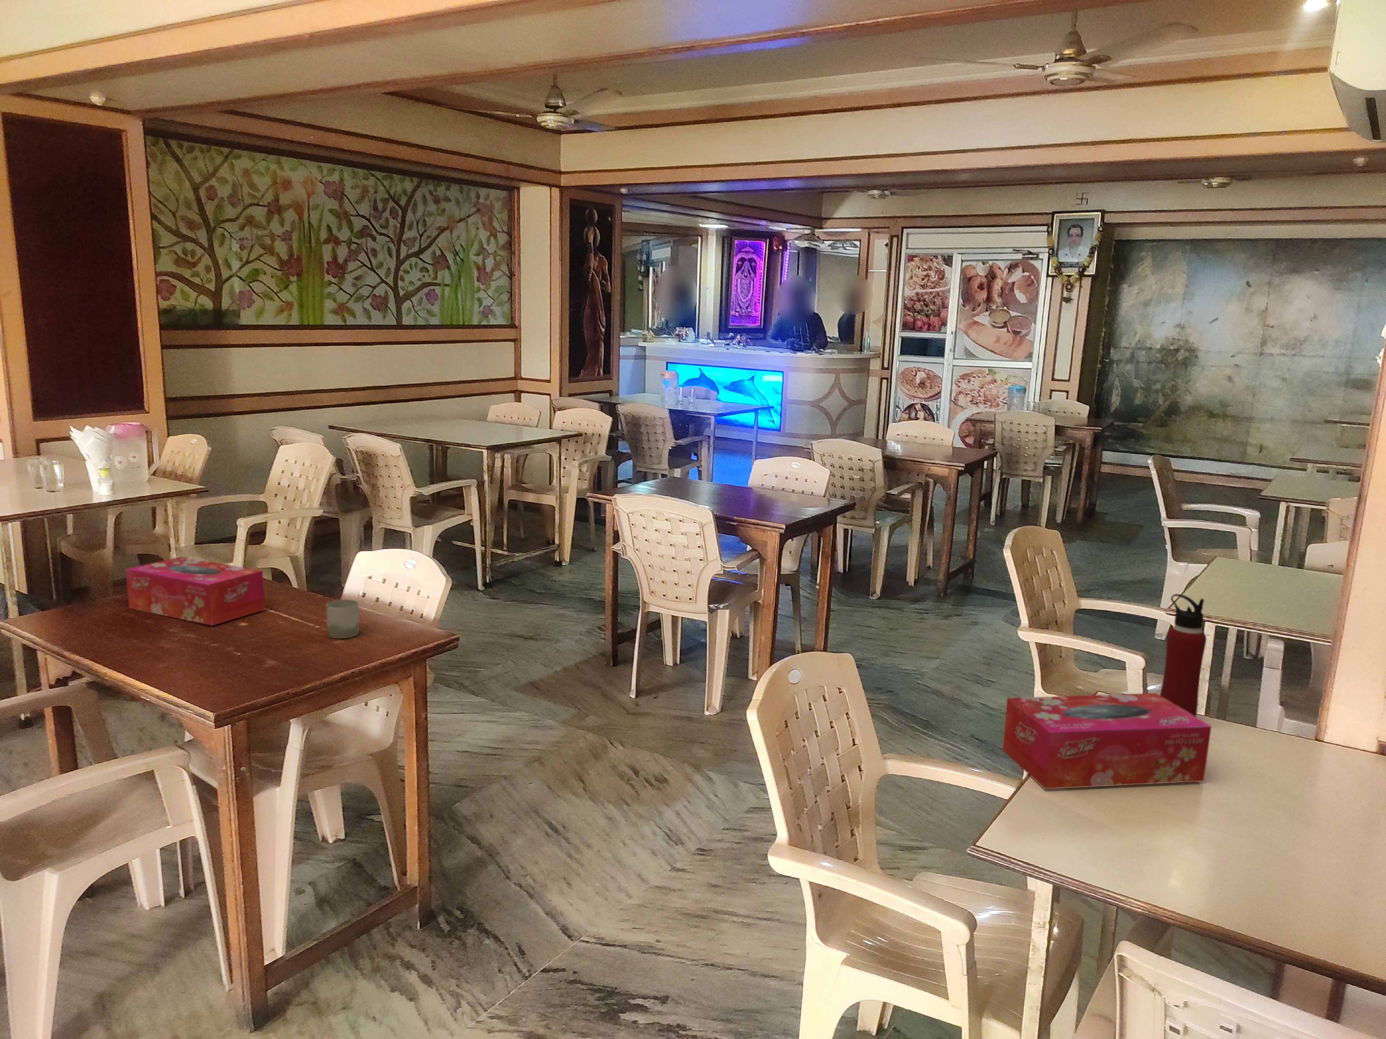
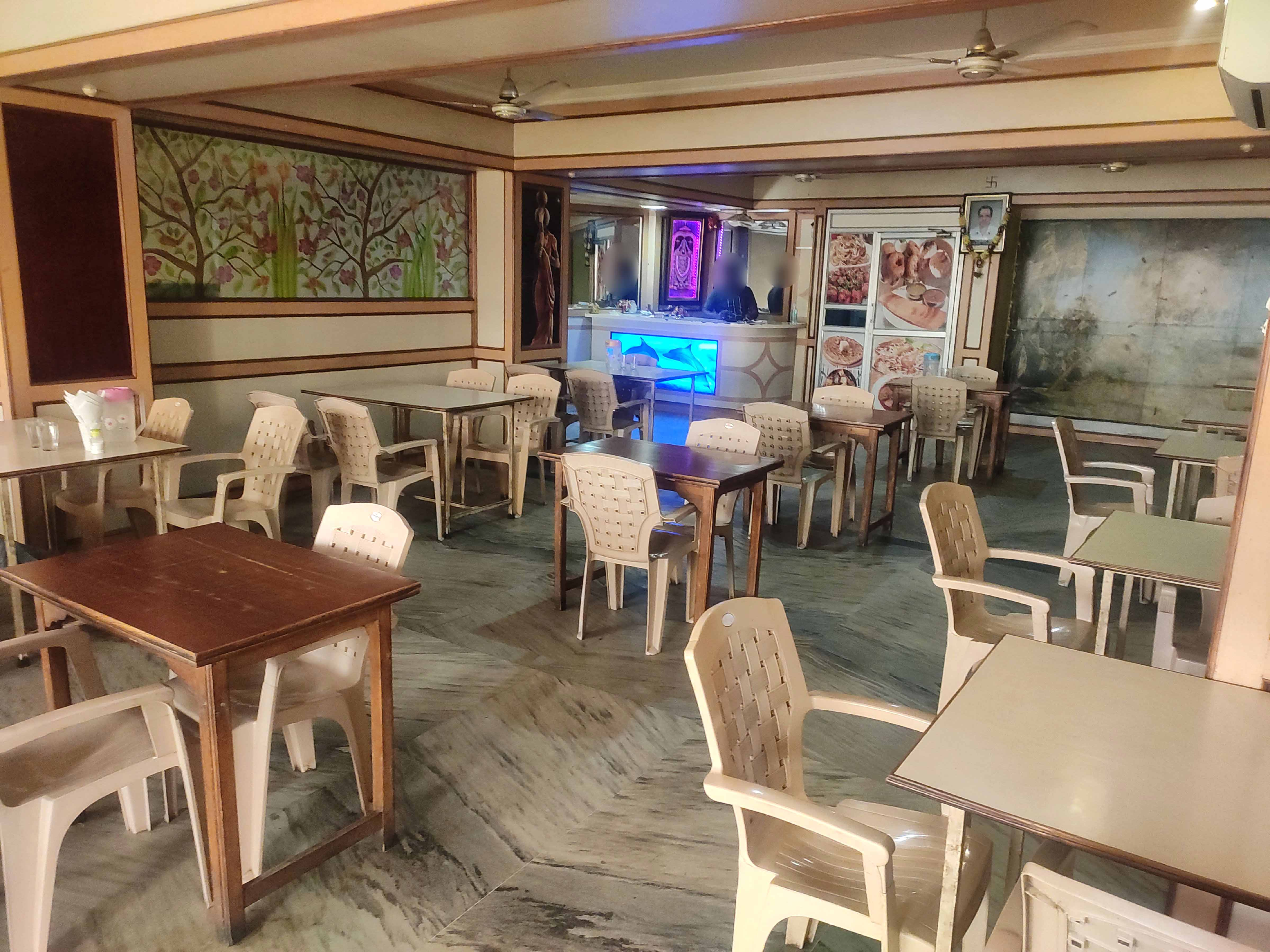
- cup [326,599,360,638]
- tissue box [1002,693,1211,789]
- water bottle [1160,594,1207,717]
- tissue box [126,557,265,626]
